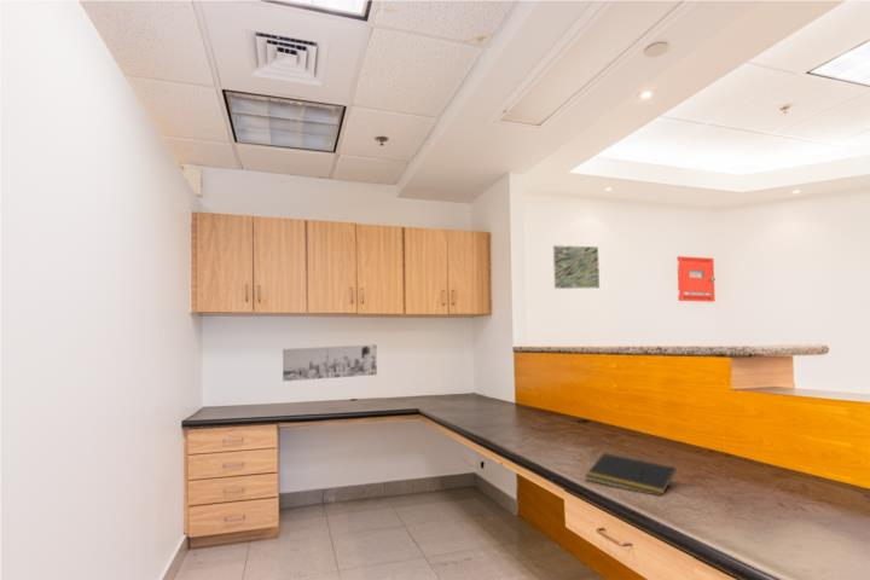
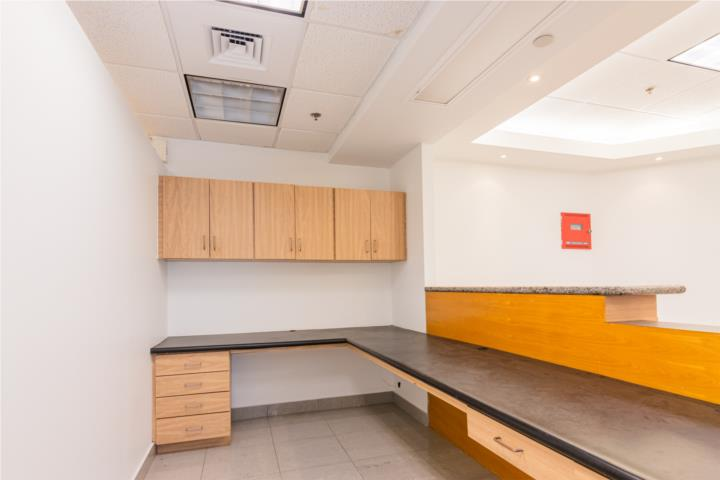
- notepad [584,452,677,497]
- wall art [552,244,601,290]
- wall art [282,343,378,382]
